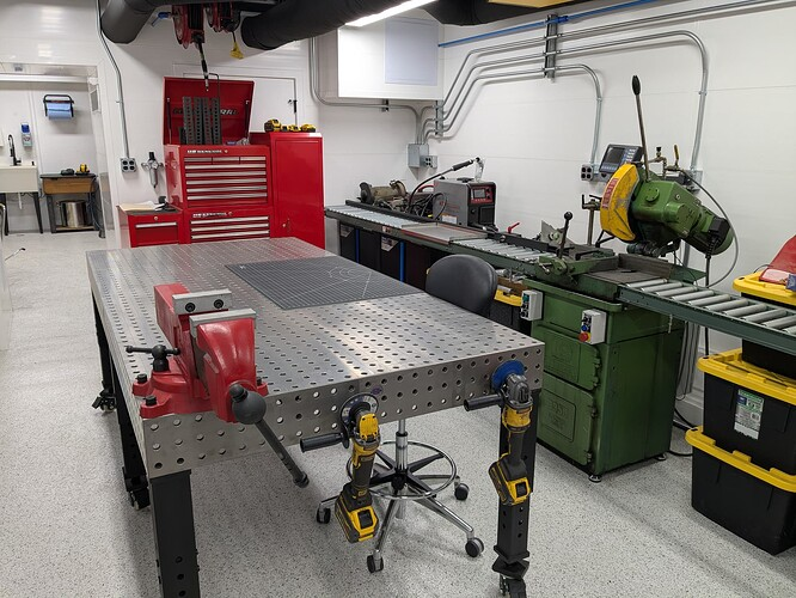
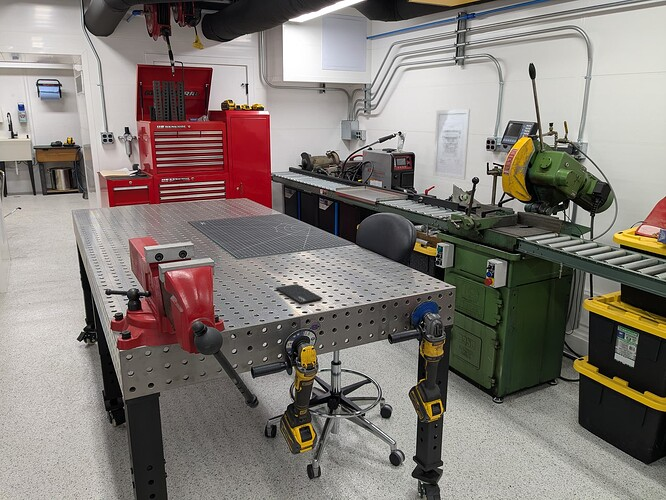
+ wall art [432,108,471,181]
+ smartphone [275,283,323,304]
